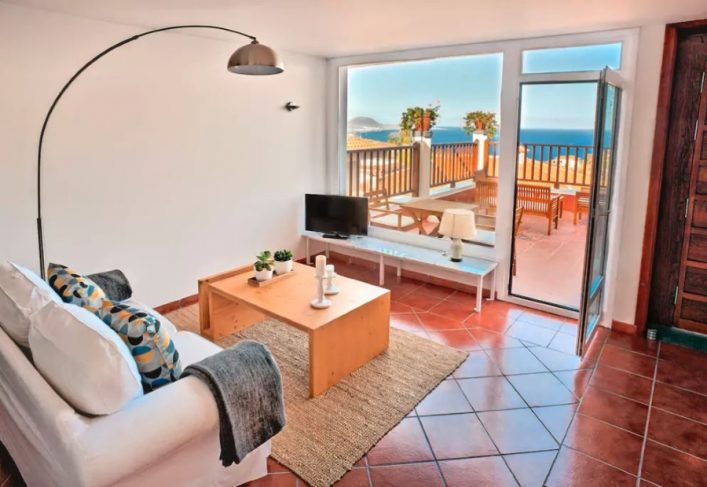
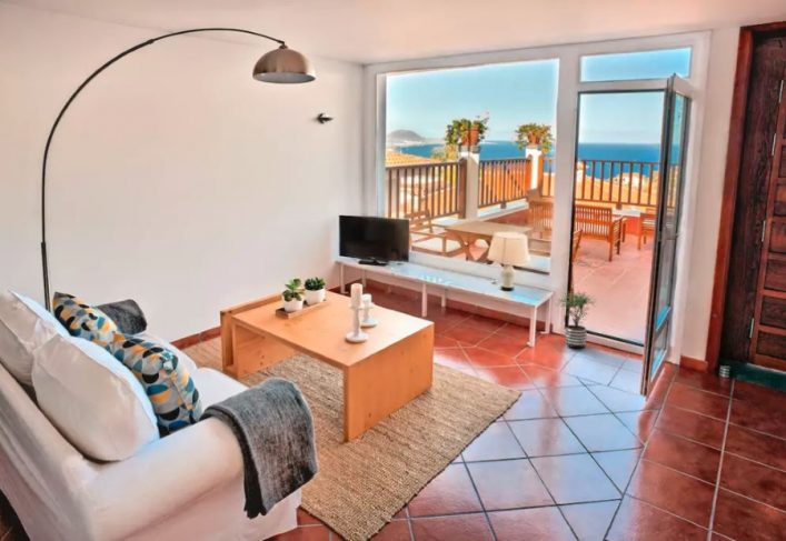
+ potted plant [555,290,598,349]
